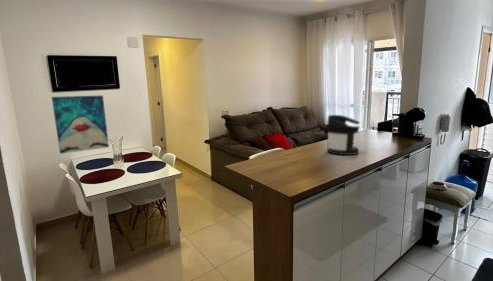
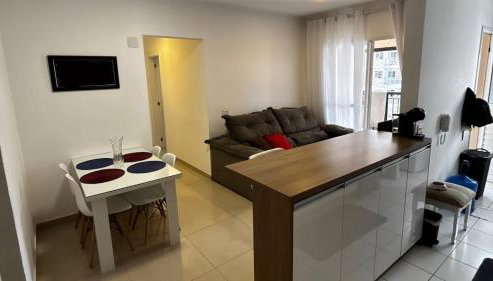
- wall art [51,94,110,155]
- coffee maker [326,114,363,156]
